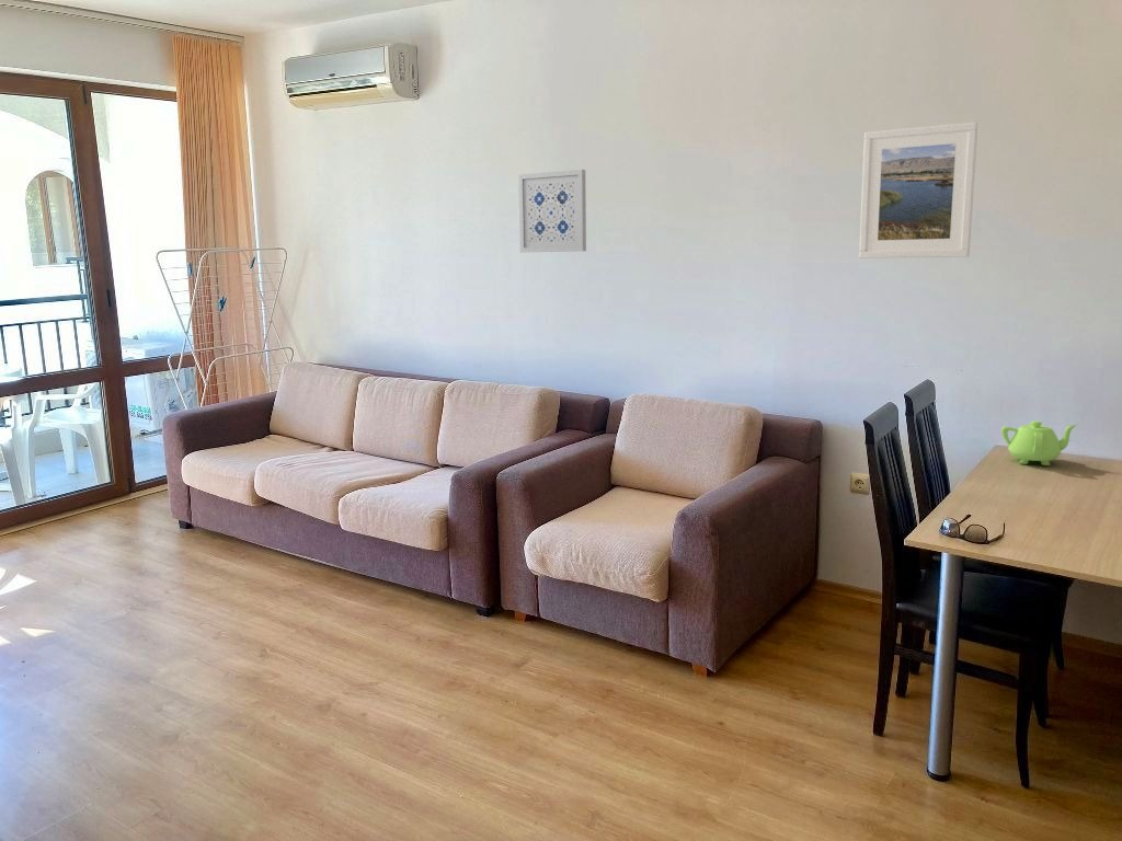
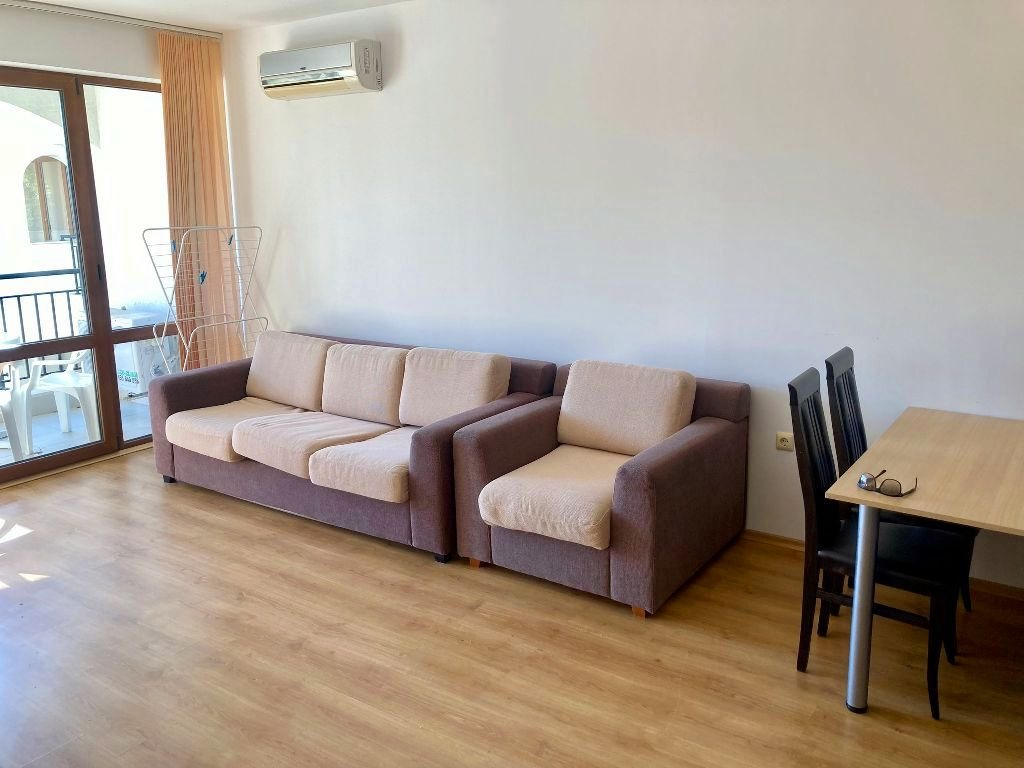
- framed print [858,122,978,260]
- wall art [517,169,587,253]
- teapot [1000,419,1078,466]
